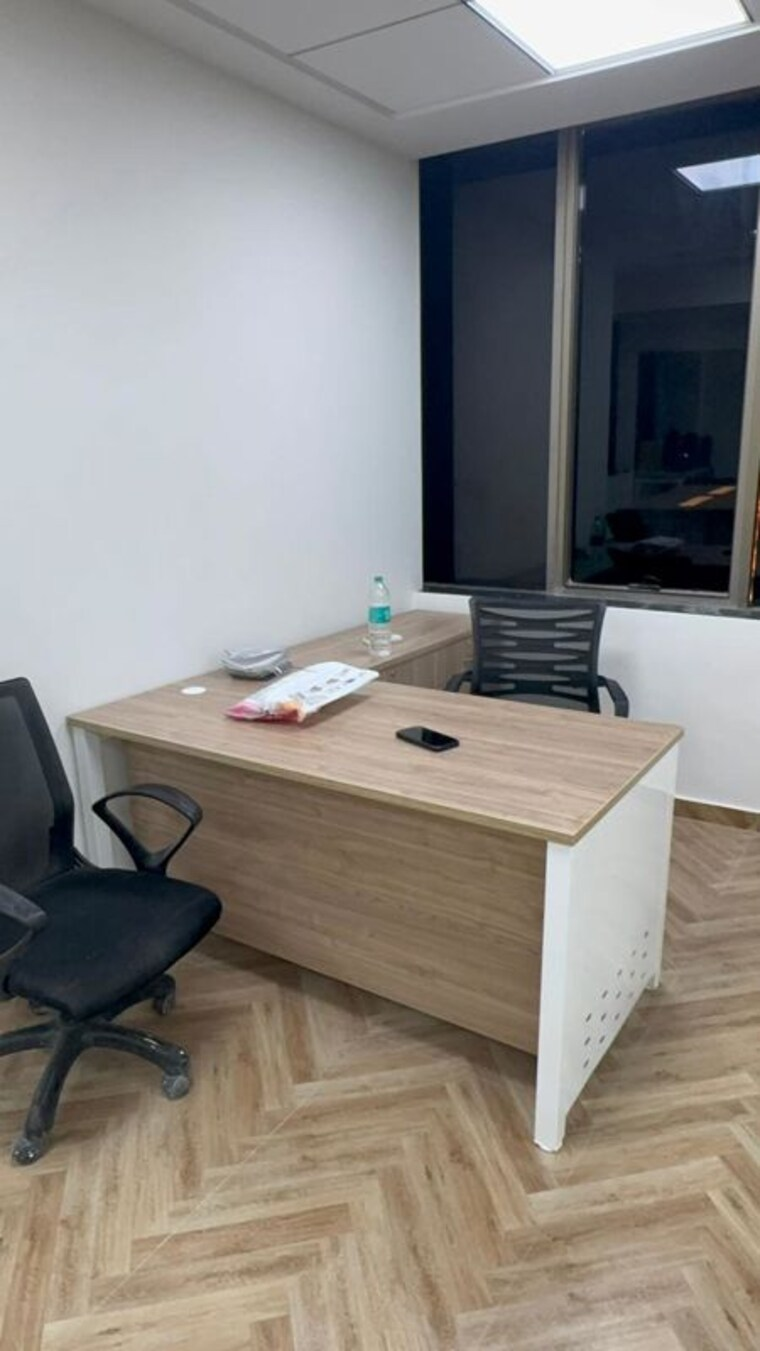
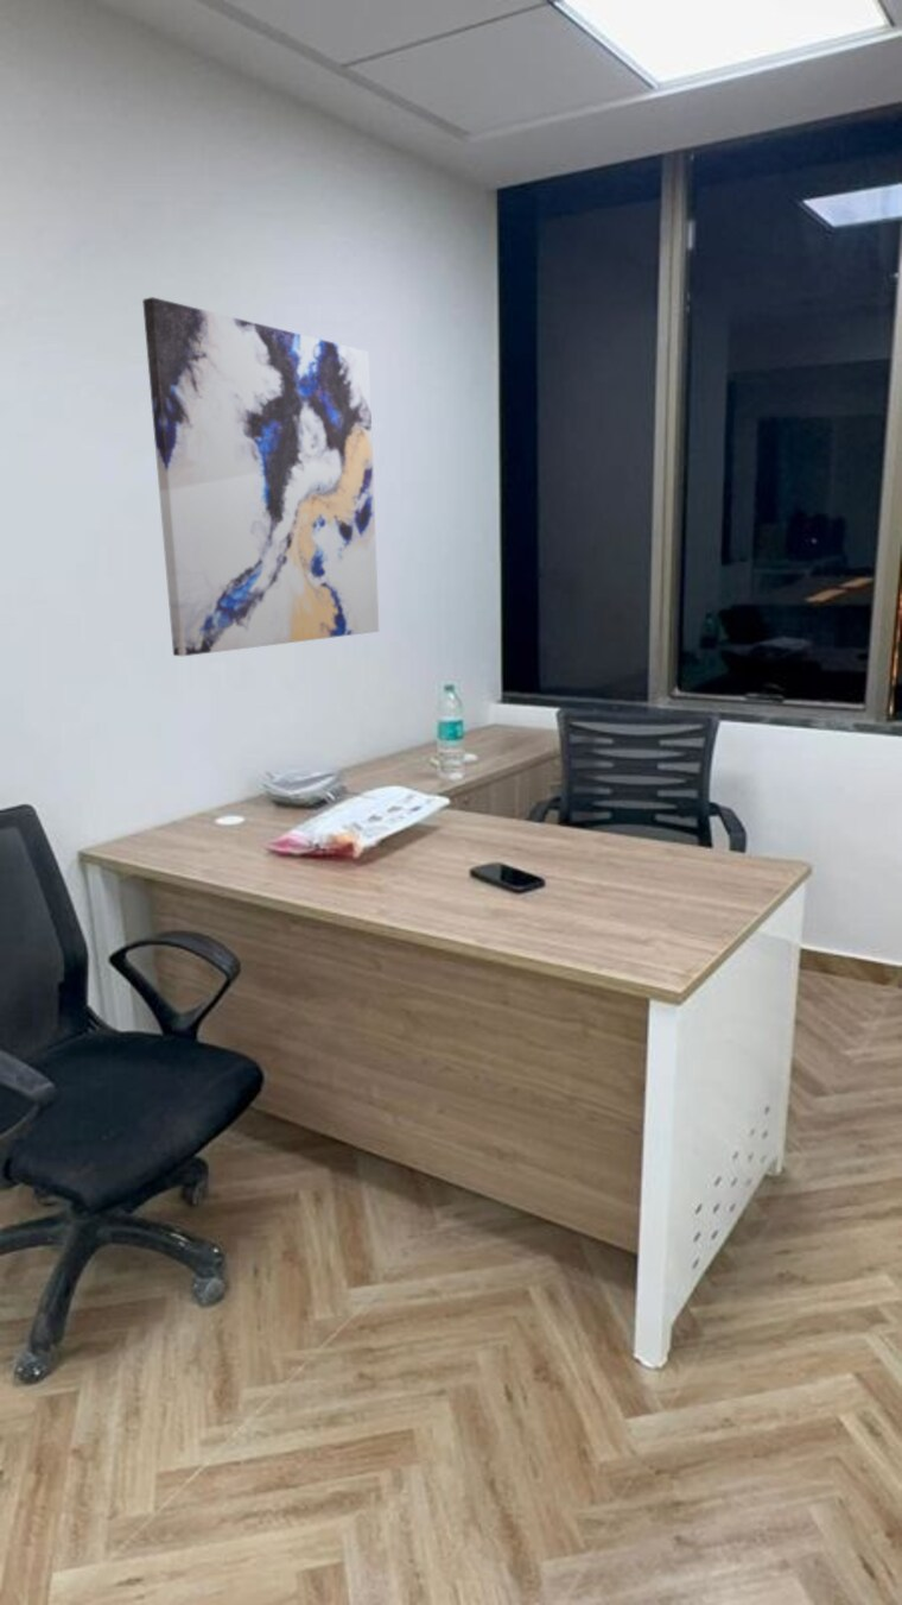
+ wall art [141,296,380,657]
